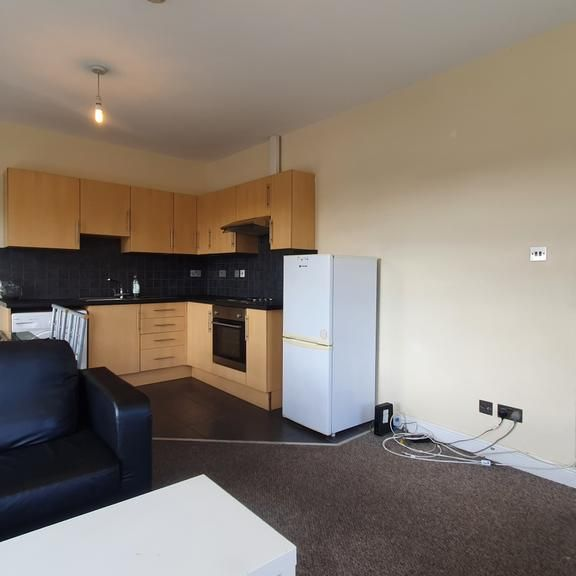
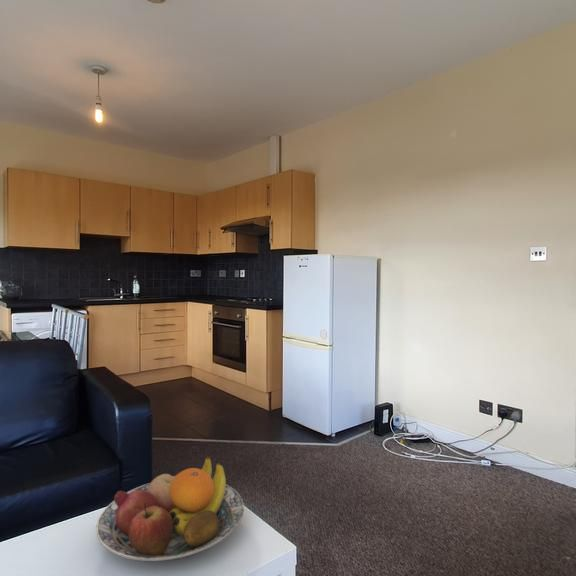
+ fruit bowl [95,456,245,562]
